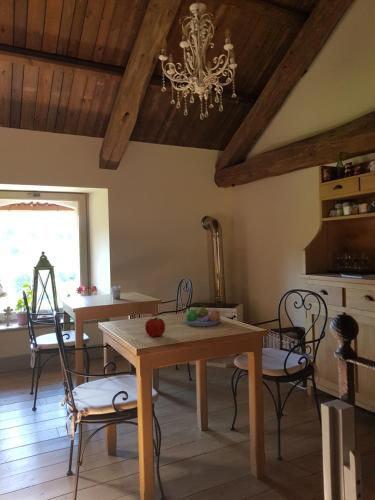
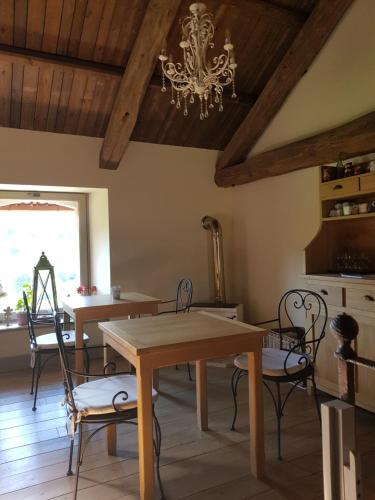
- fruit bowl [182,305,222,327]
- apple [144,315,166,338]
